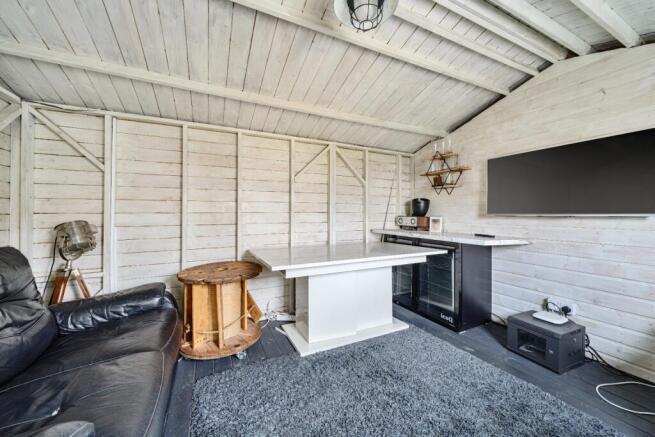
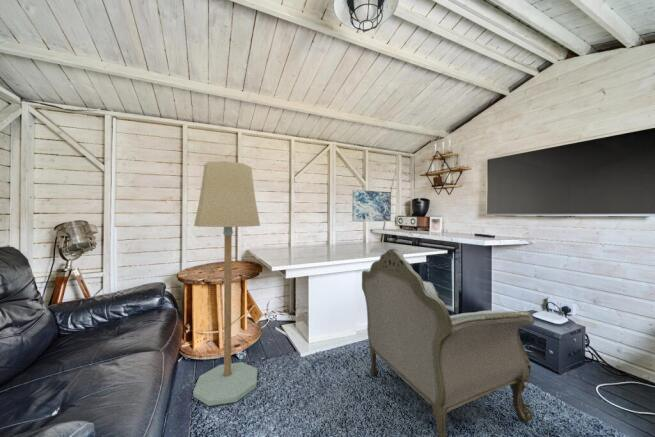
+ floor lamp [192,160,261,407]
+ armchair [361,247,535,437]
+ wall art [351,189,392,222]
